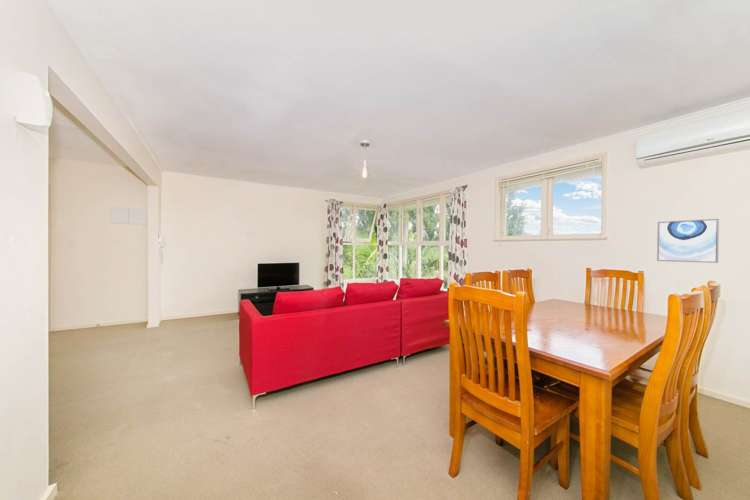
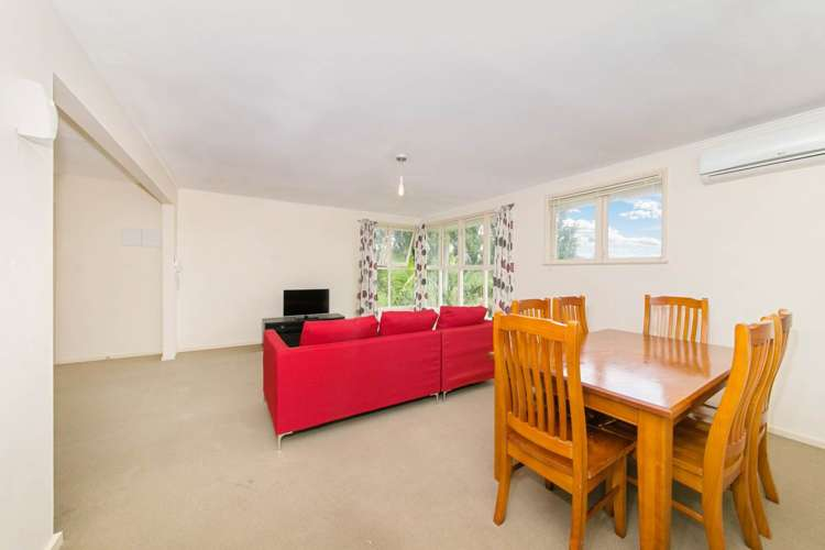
- wall art [656,218,720,264]
